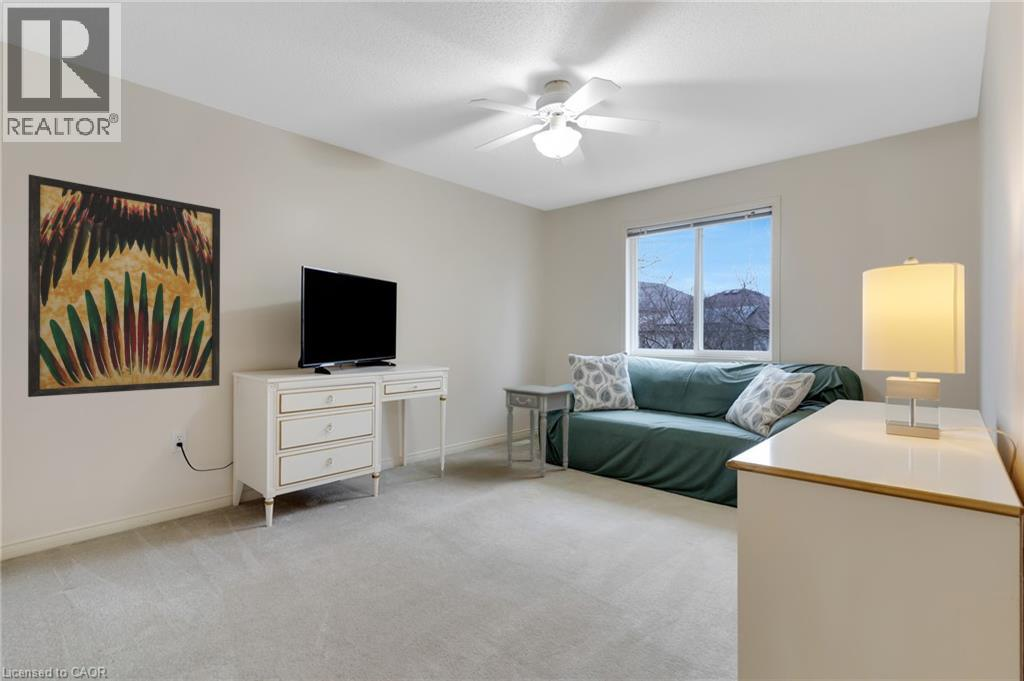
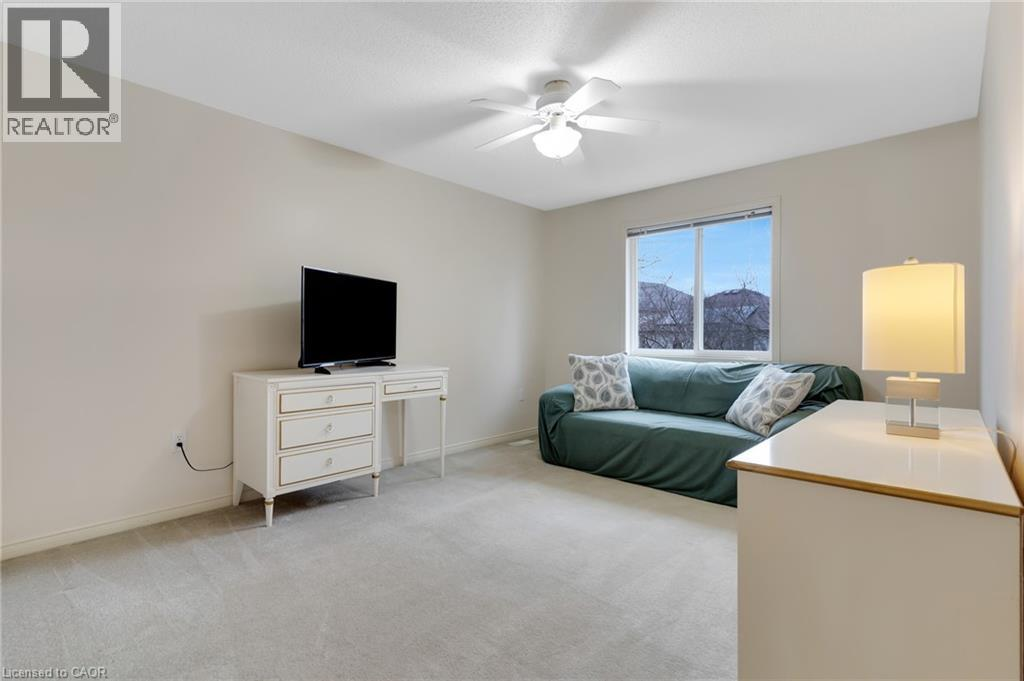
- side table [501,384,573,478]
- wall art [27,174,221,398]
